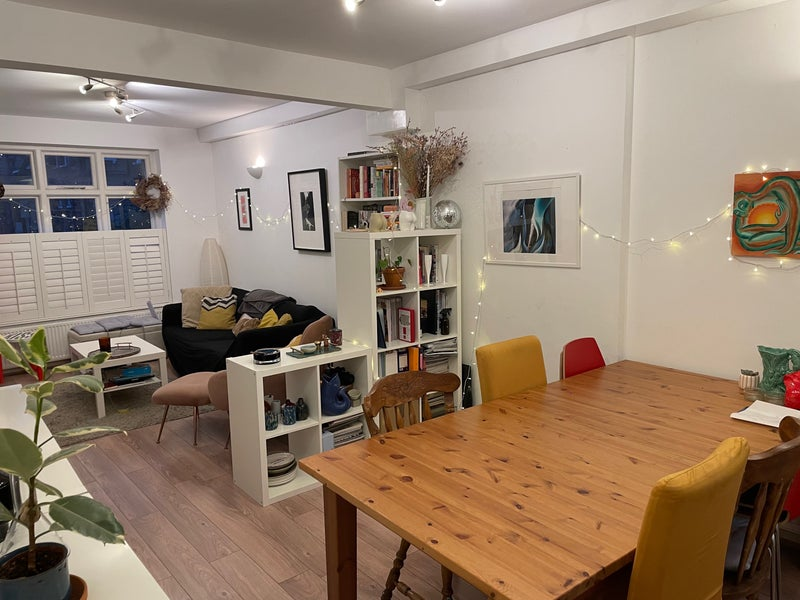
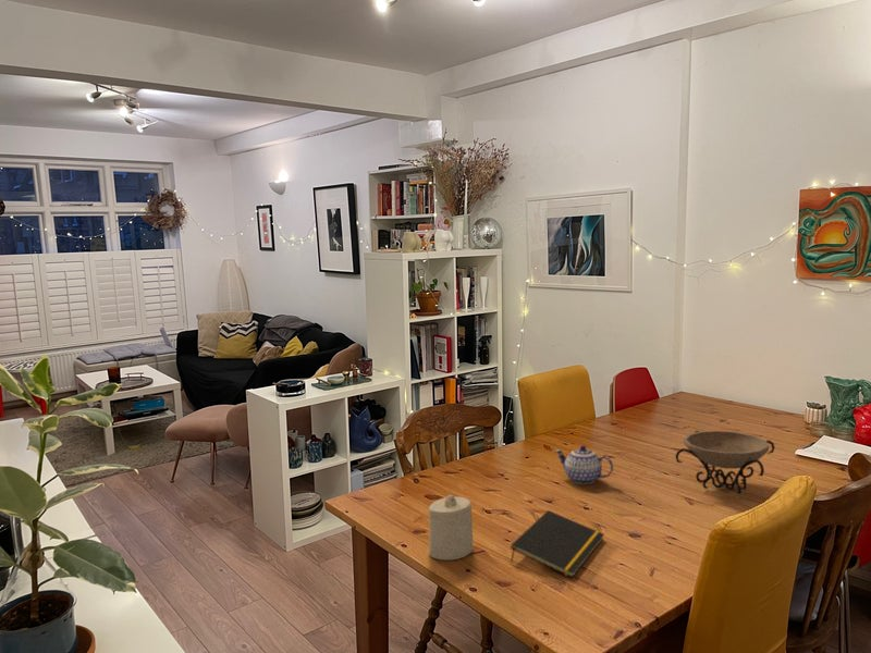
+ notepad [510,509,605,579]
+ candle [428,494,474,562]
+ teapot [553,444,614,485]
+ decorative bowl [674,430,776,495]
